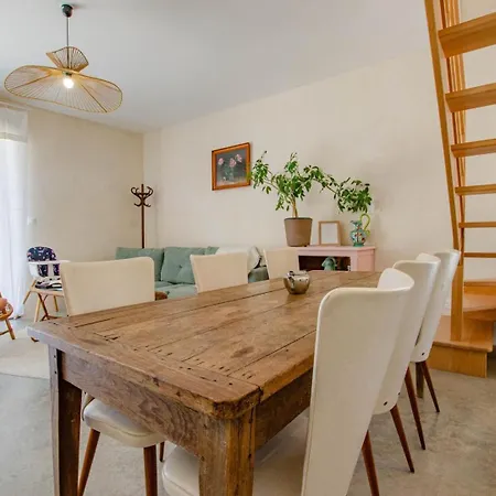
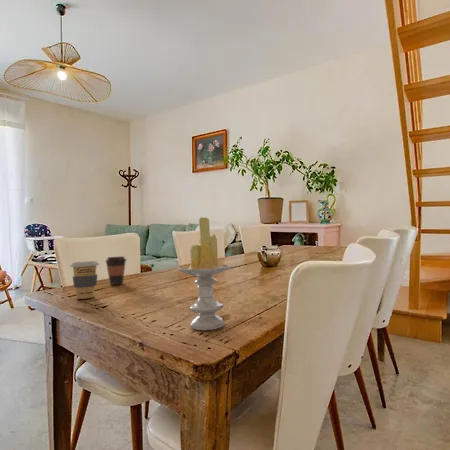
+ coffee cup [69,260,100,300]
+ candle [177,216,233,331]
+ coffee cup [104,255,128,286]
